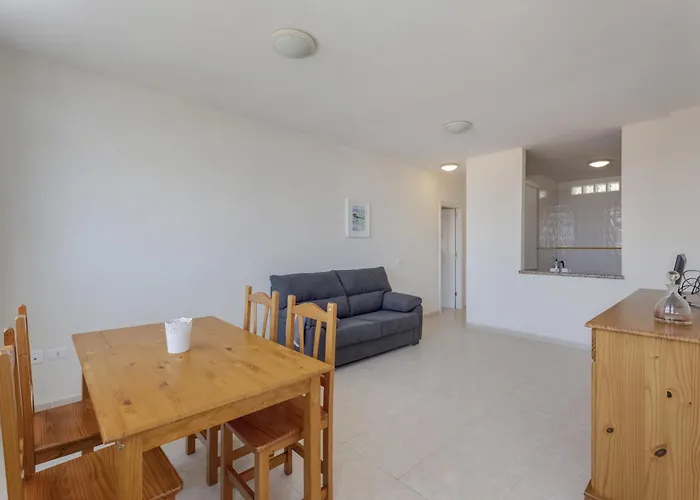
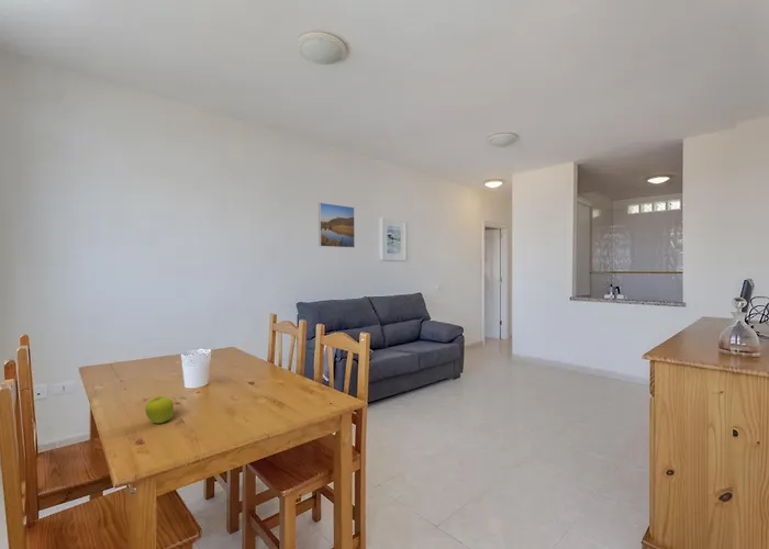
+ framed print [317,202,356,249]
+ fruit [144,395,175,424]
